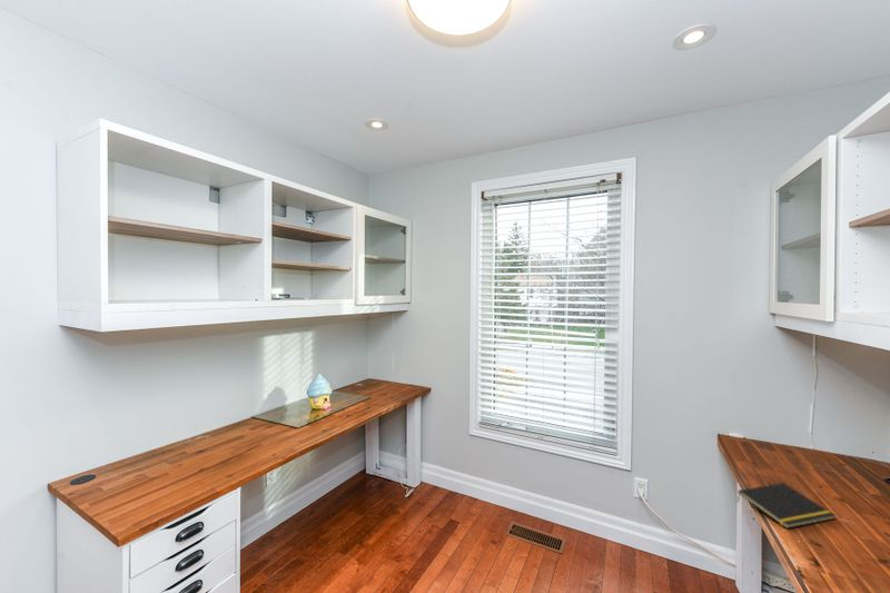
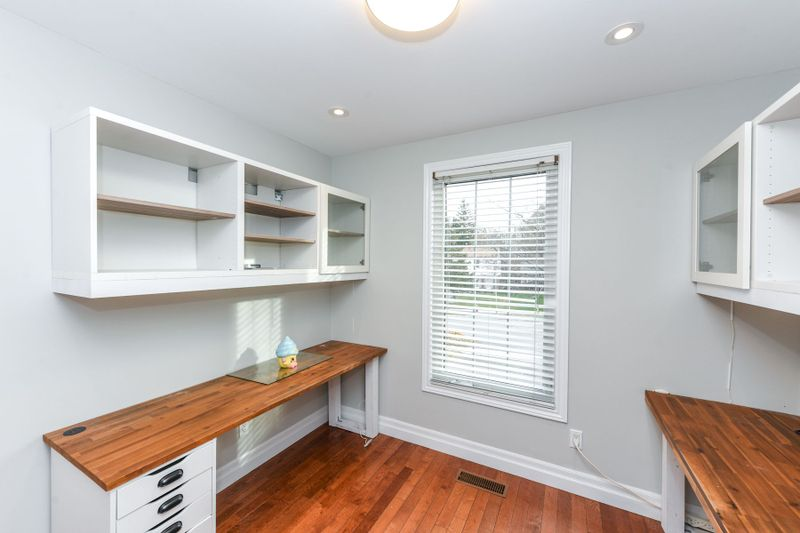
- notepad [736,482,837,530]
